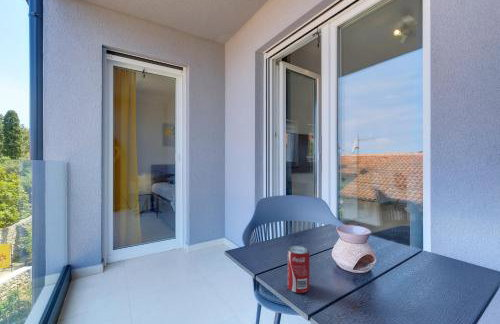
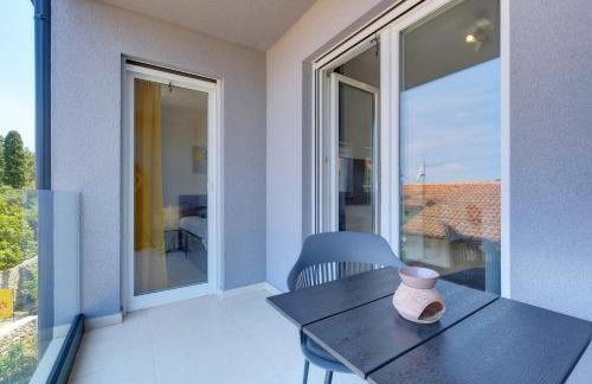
- beverage can [287,245,310,294]
